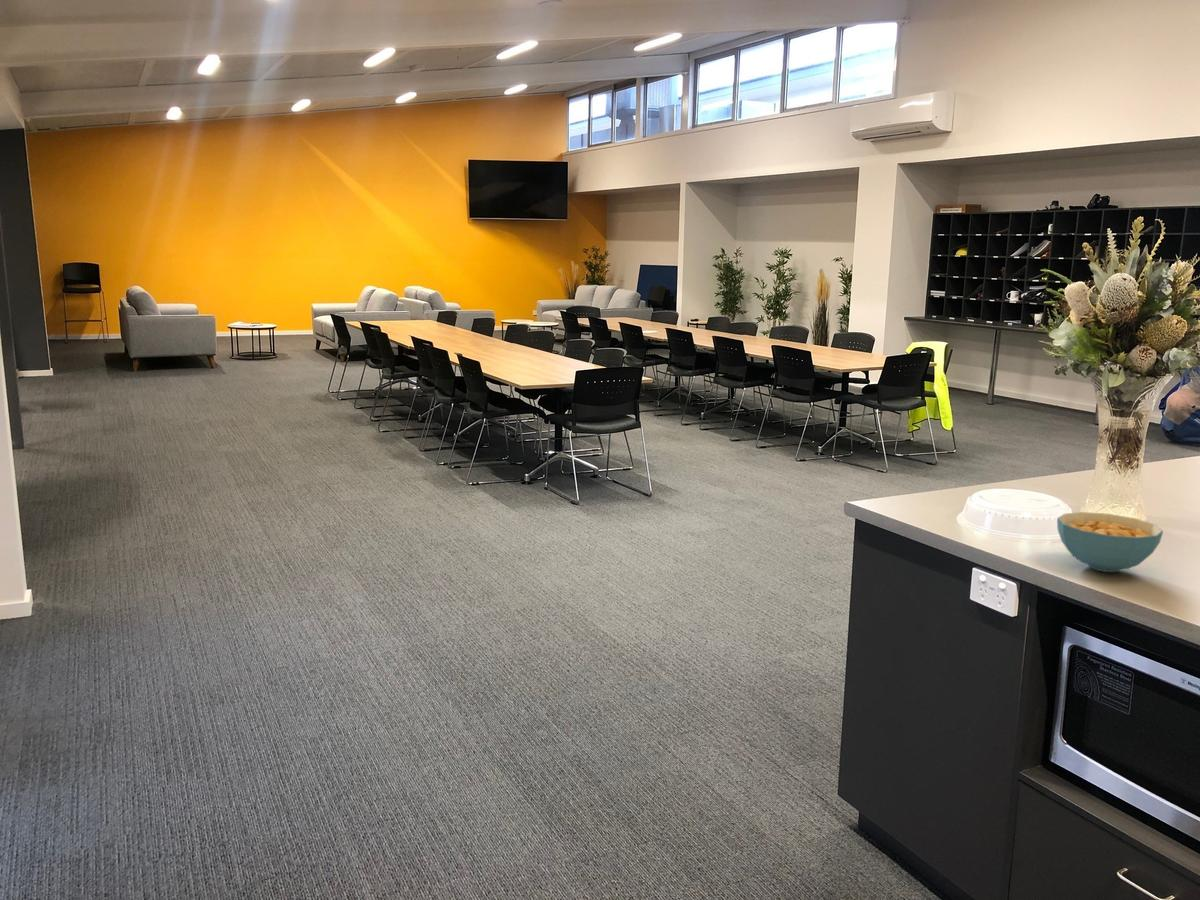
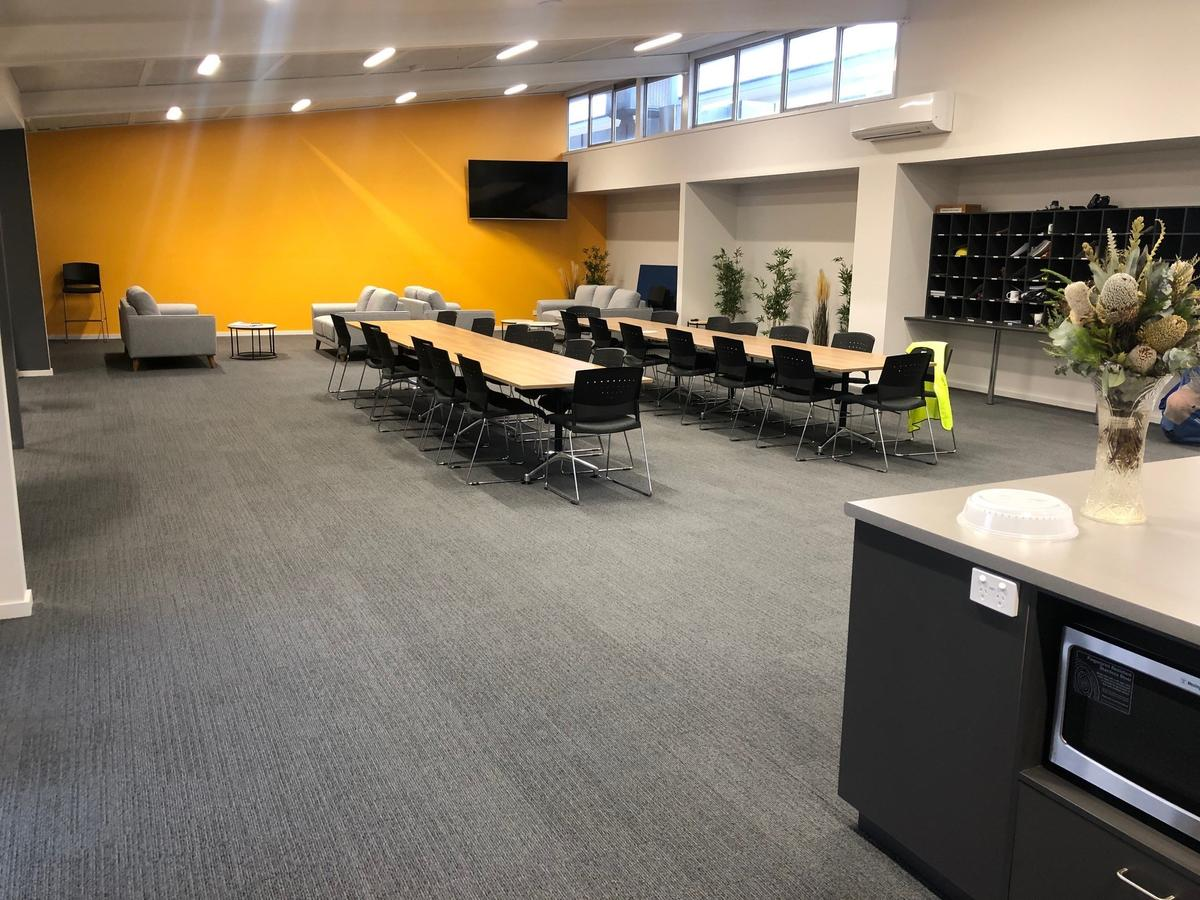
- cereal bowl [1056,511,1164,573]
